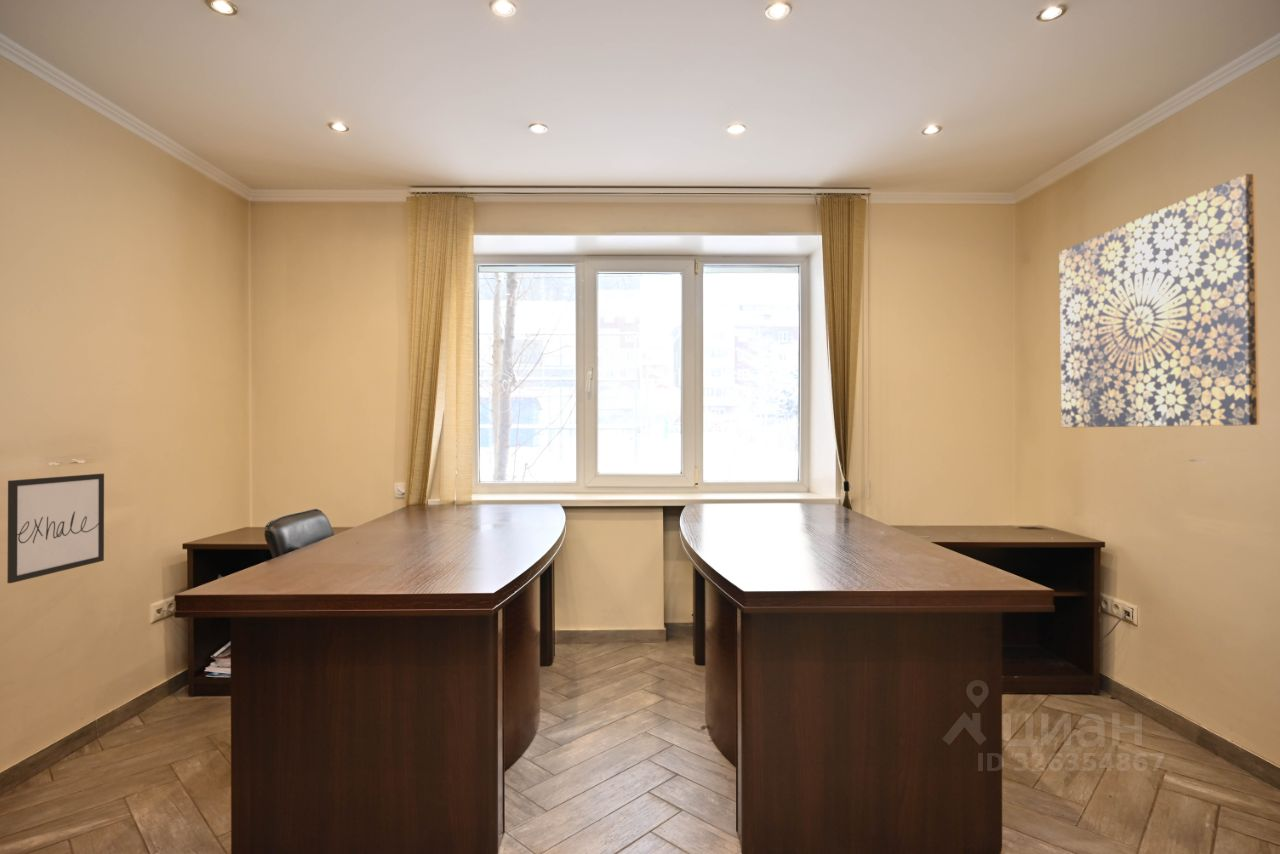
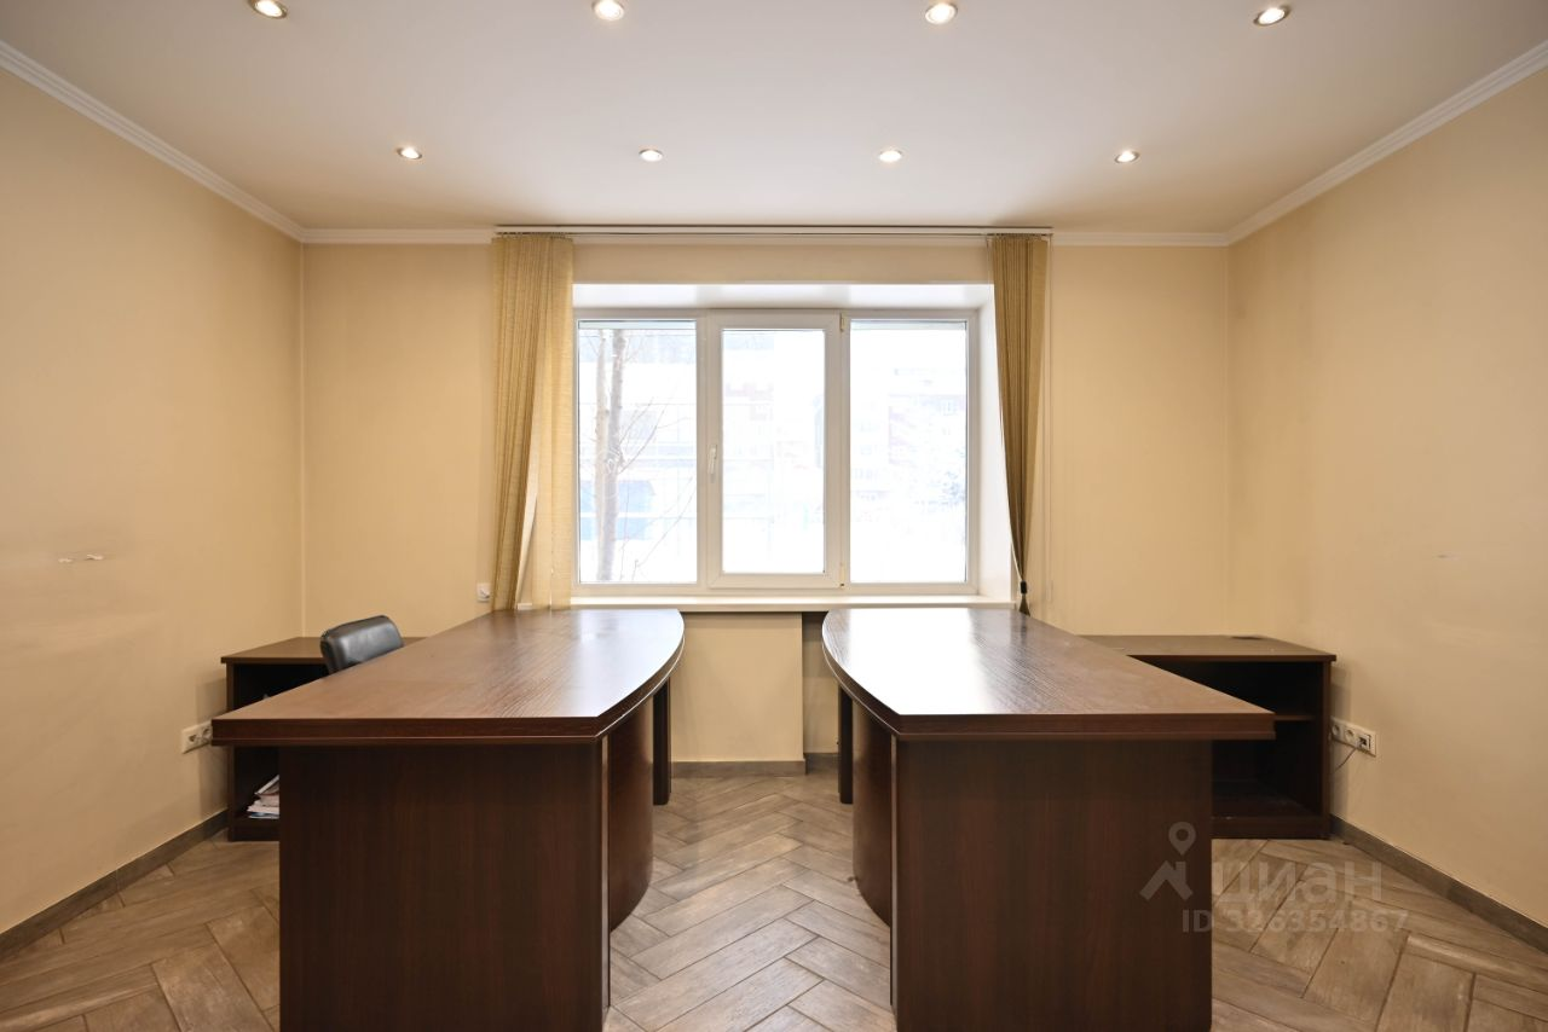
- wall art [6,473,105,584]
- wall art [1058,173,1261,428]
